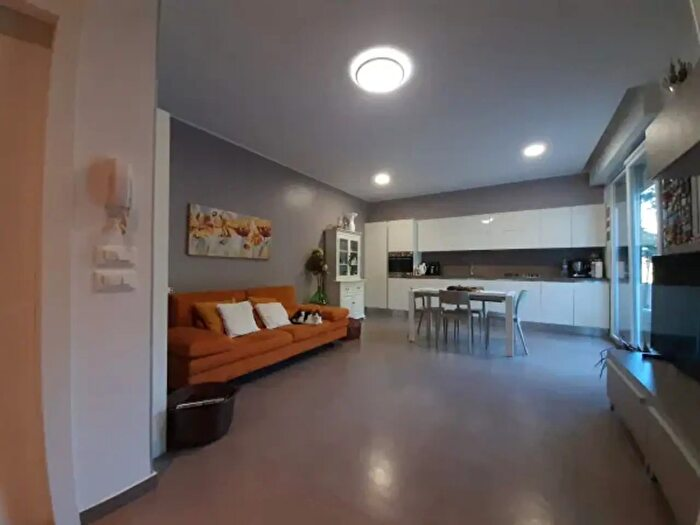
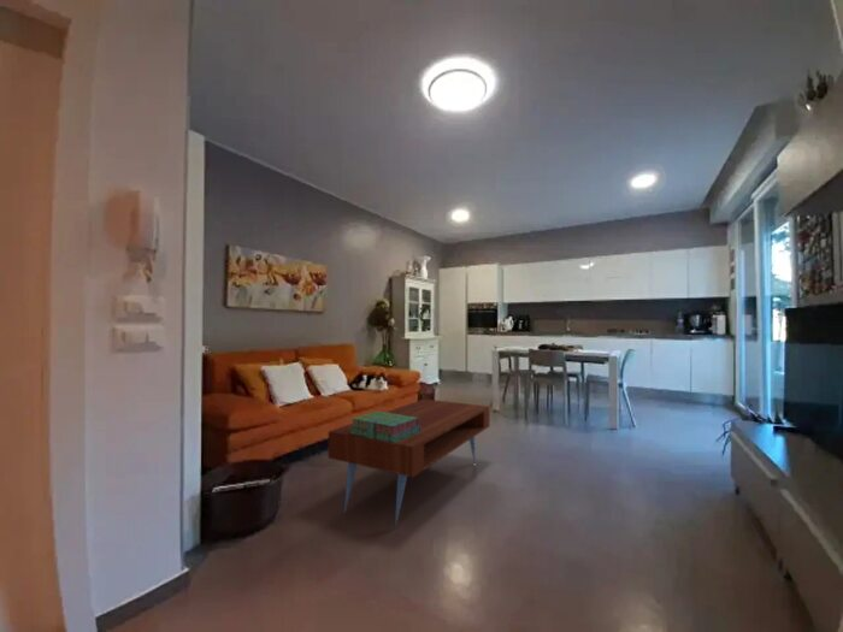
+ stack of books [350,410,420,443]
+ coffee table [328,398,491,531]
